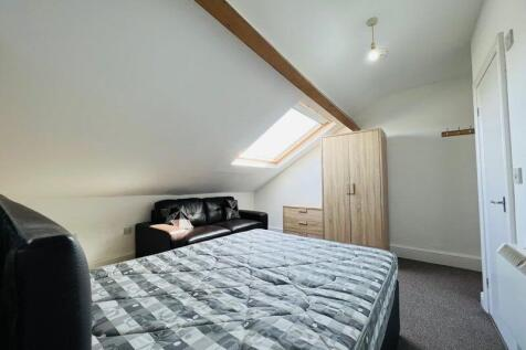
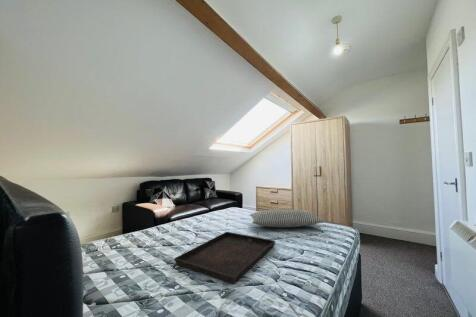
+ pillow [249,208,325,228]
+ serving tray [173,231,276,285]
